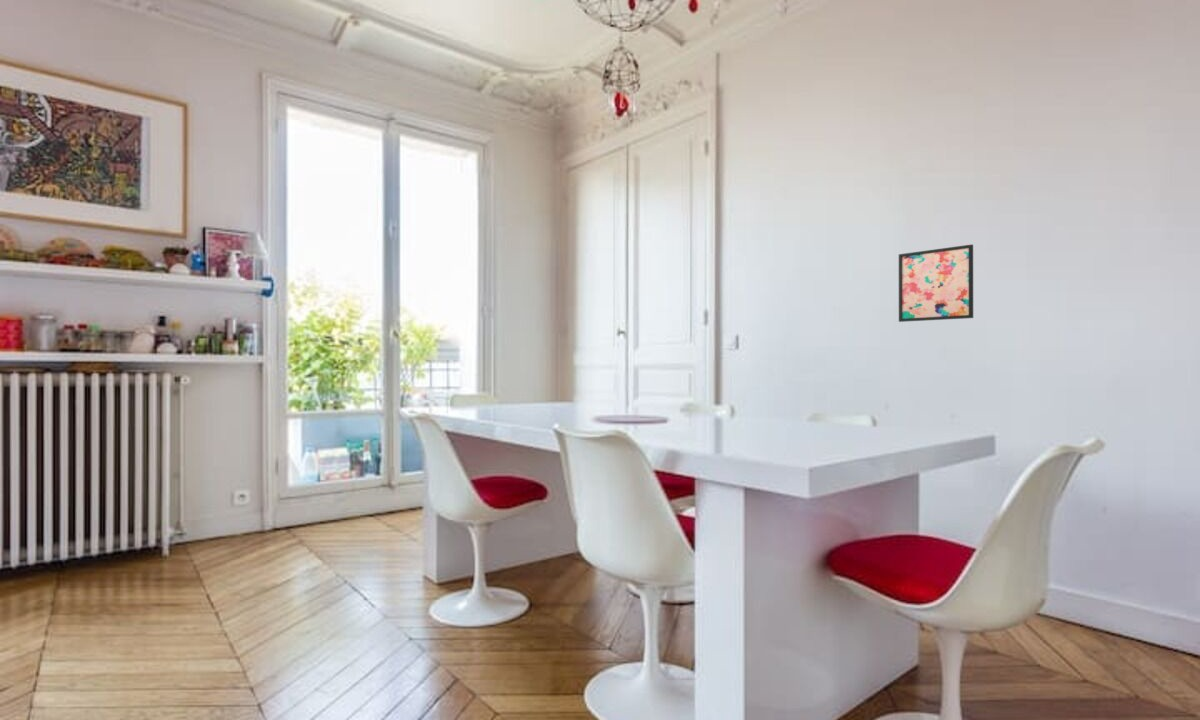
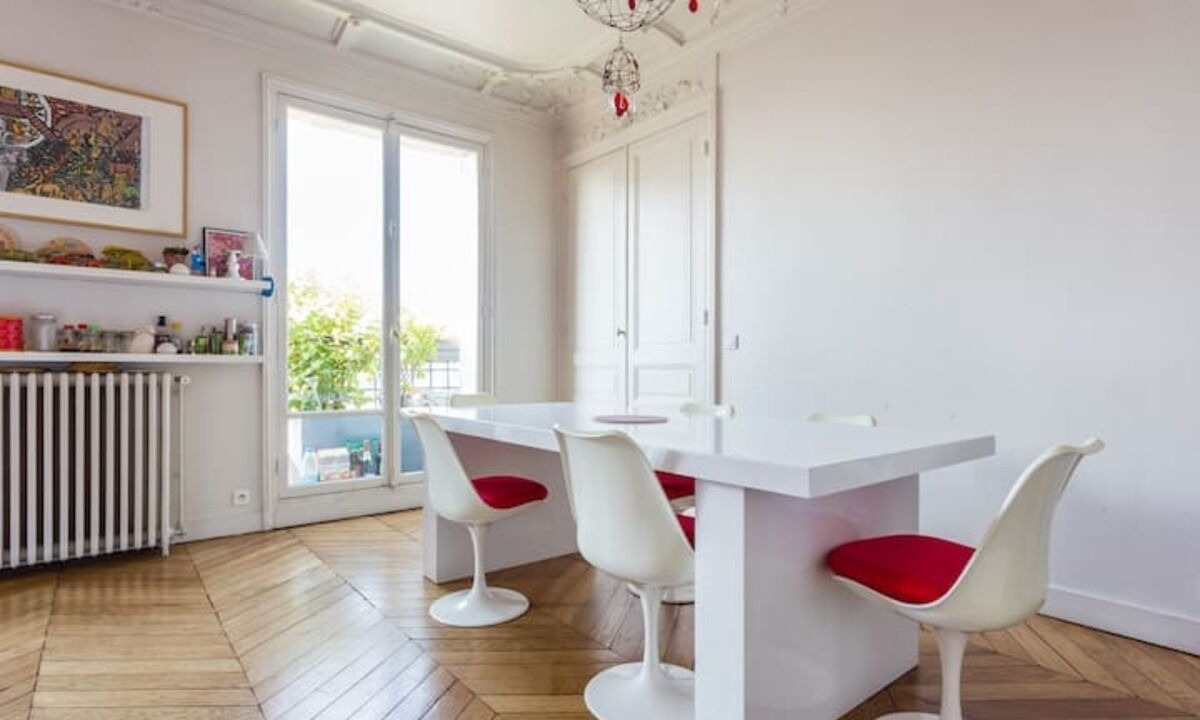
- wall art [898,243,974,323]
